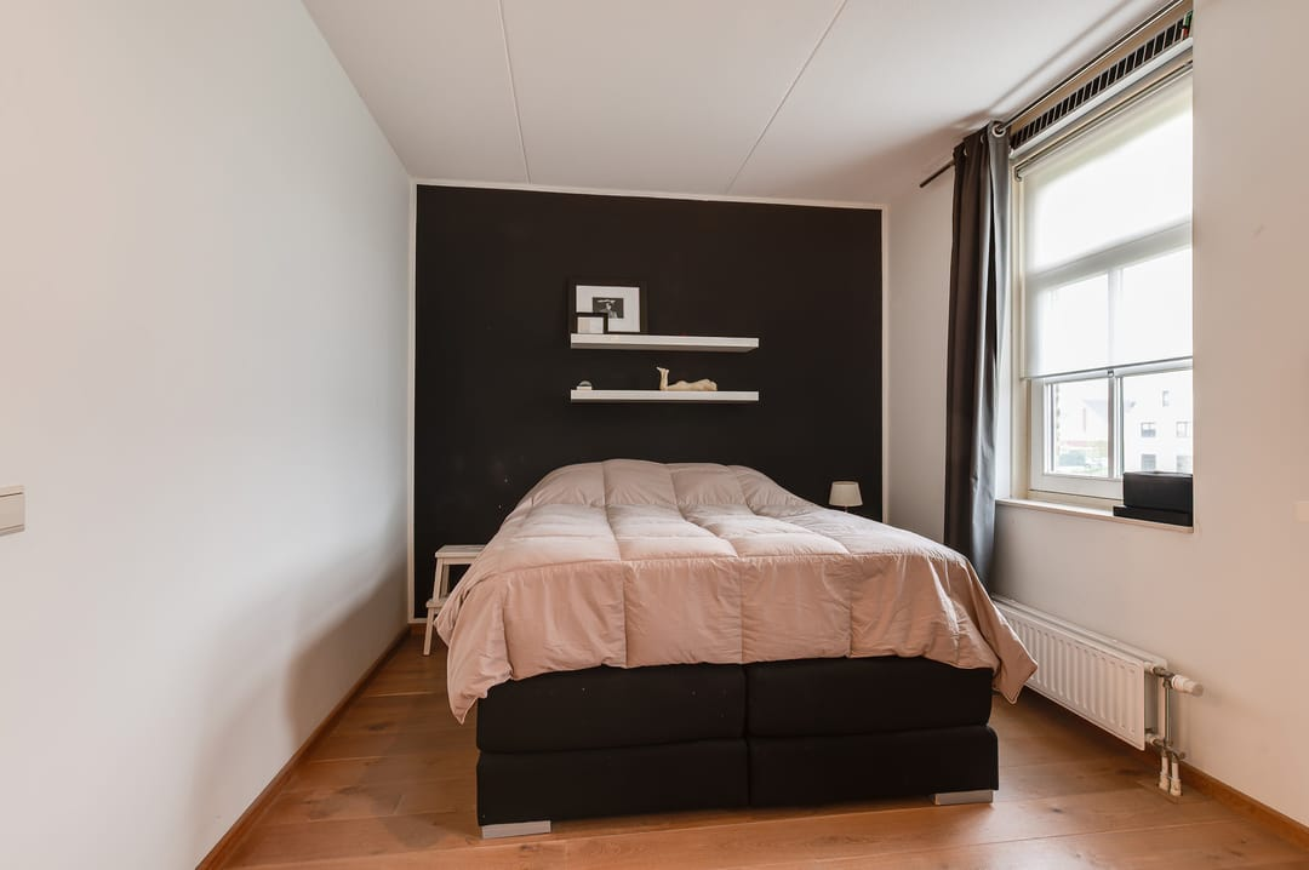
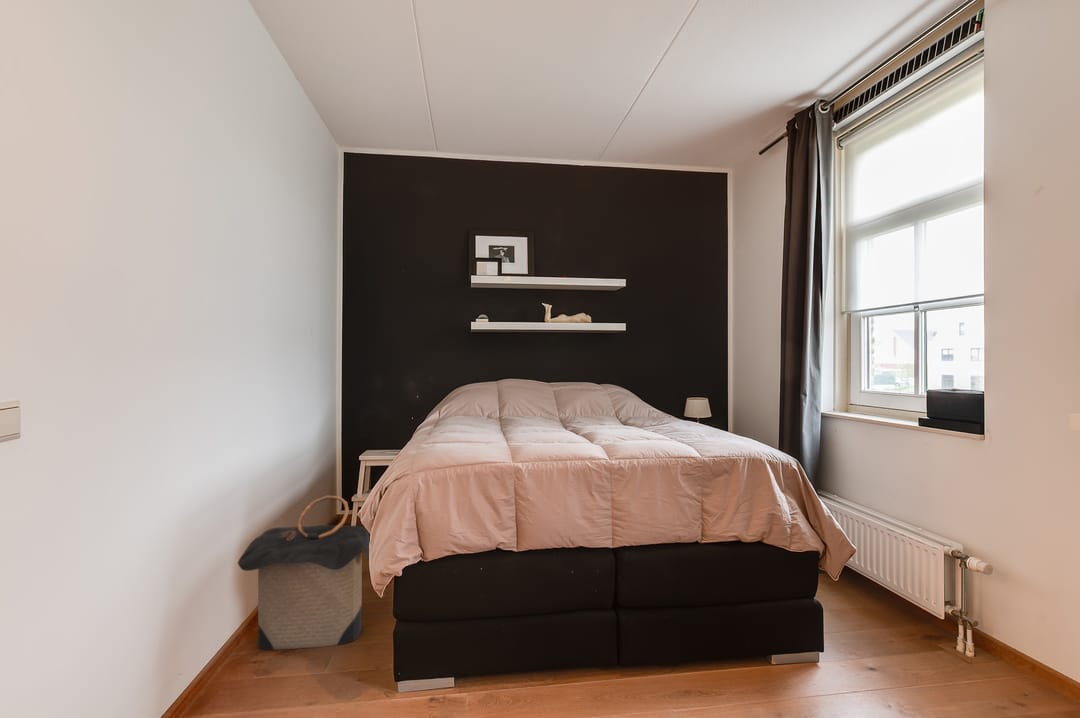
+ laundry hamper [237,495,371,651]
